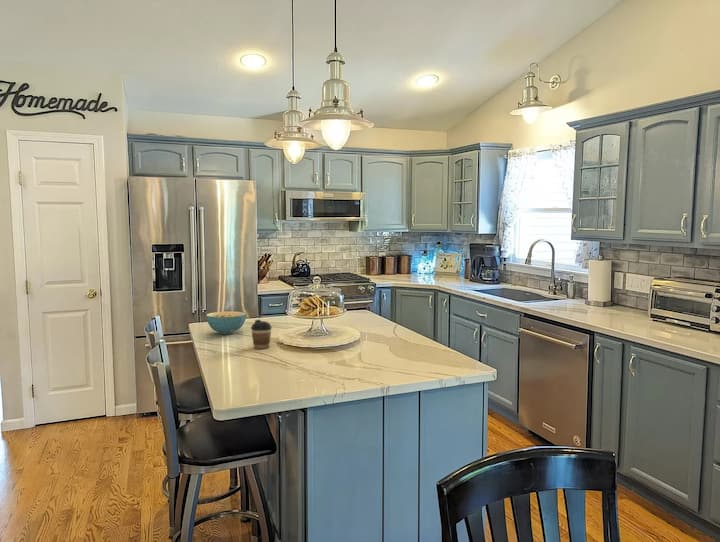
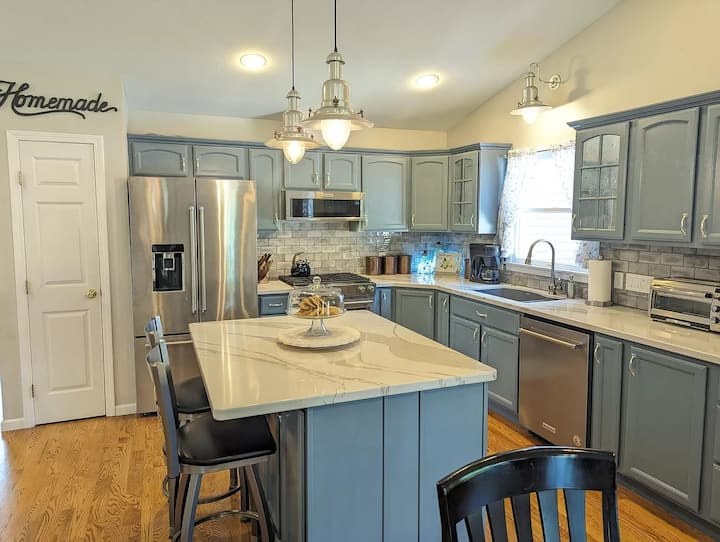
- coffee cup [250,319,273,350]
- cereal bowl [205,310,247,335]
